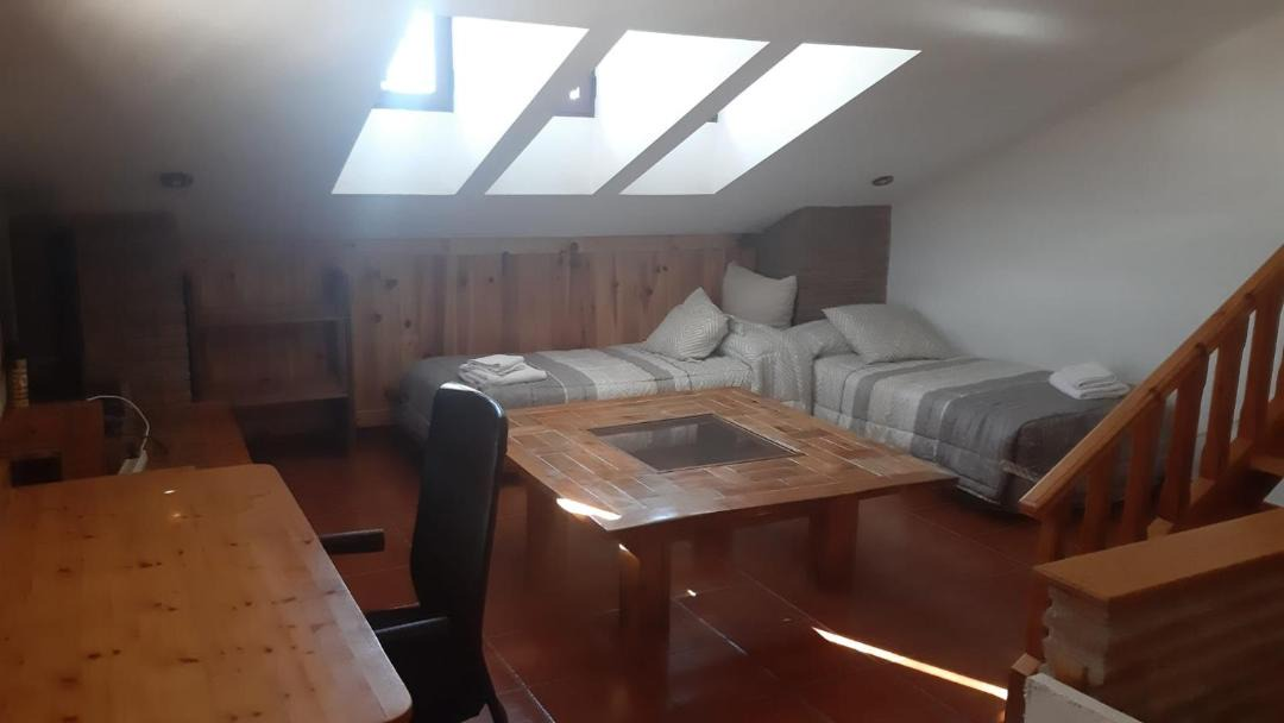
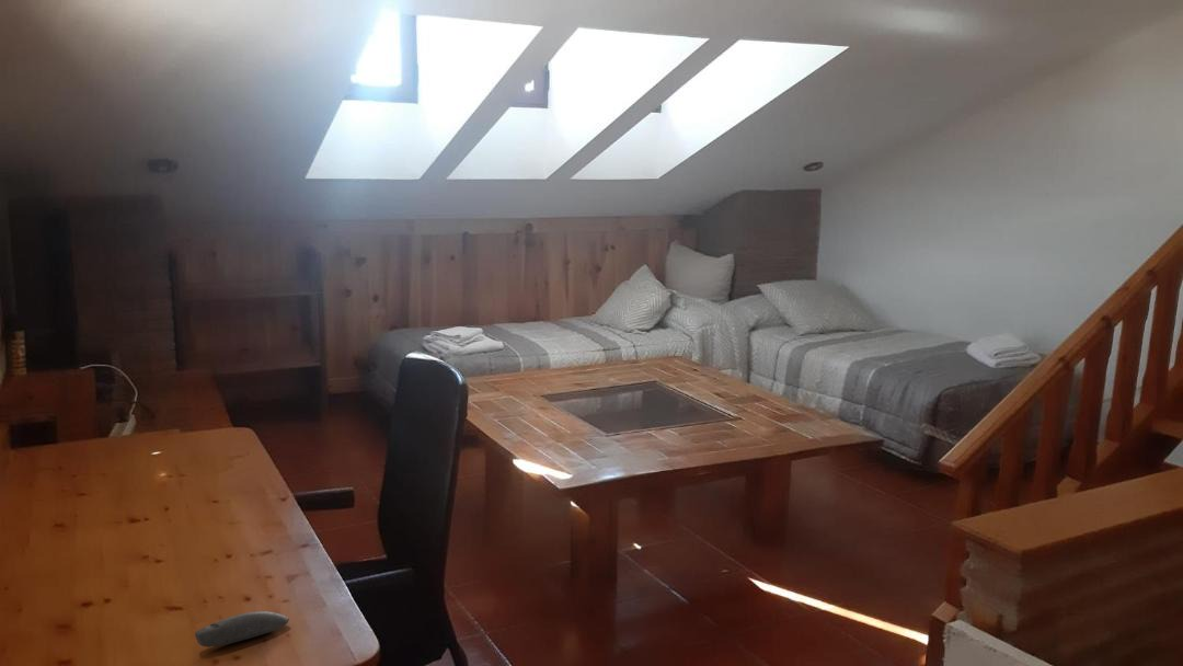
+ computer mouse [194,610,290,648]
